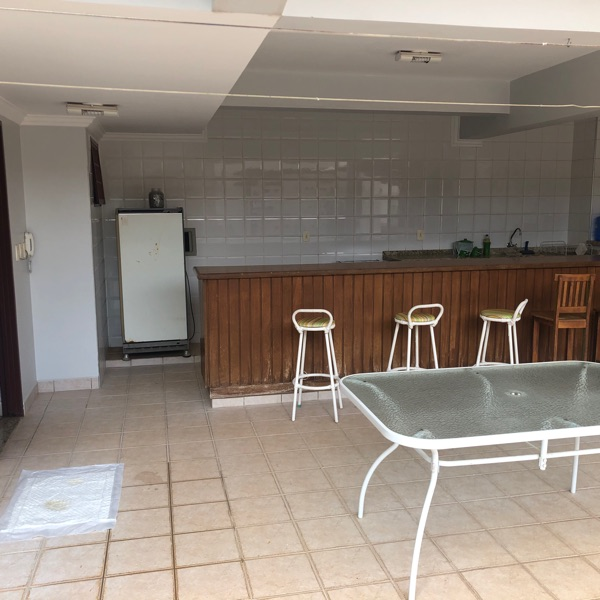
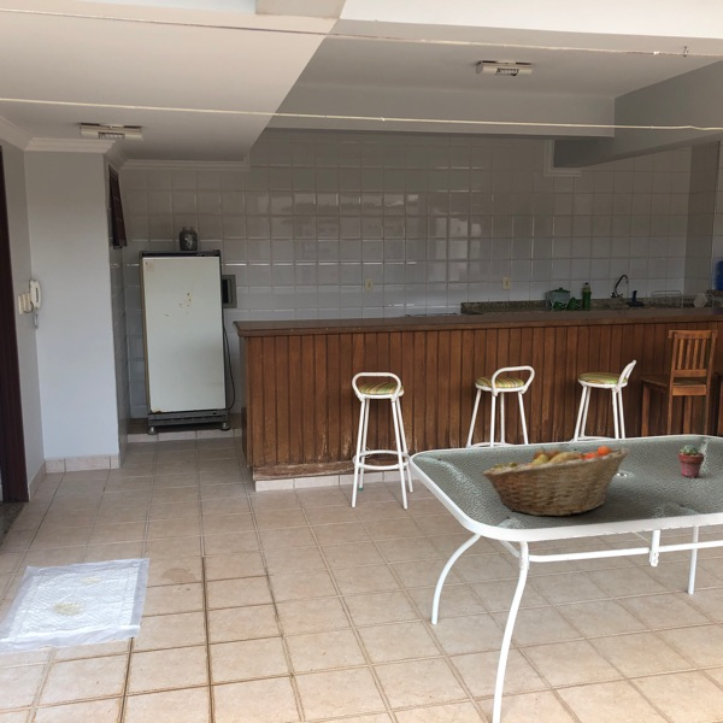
+ fruit basket [481,445,631,517]
+ potted succulent [677,443,706,478]
